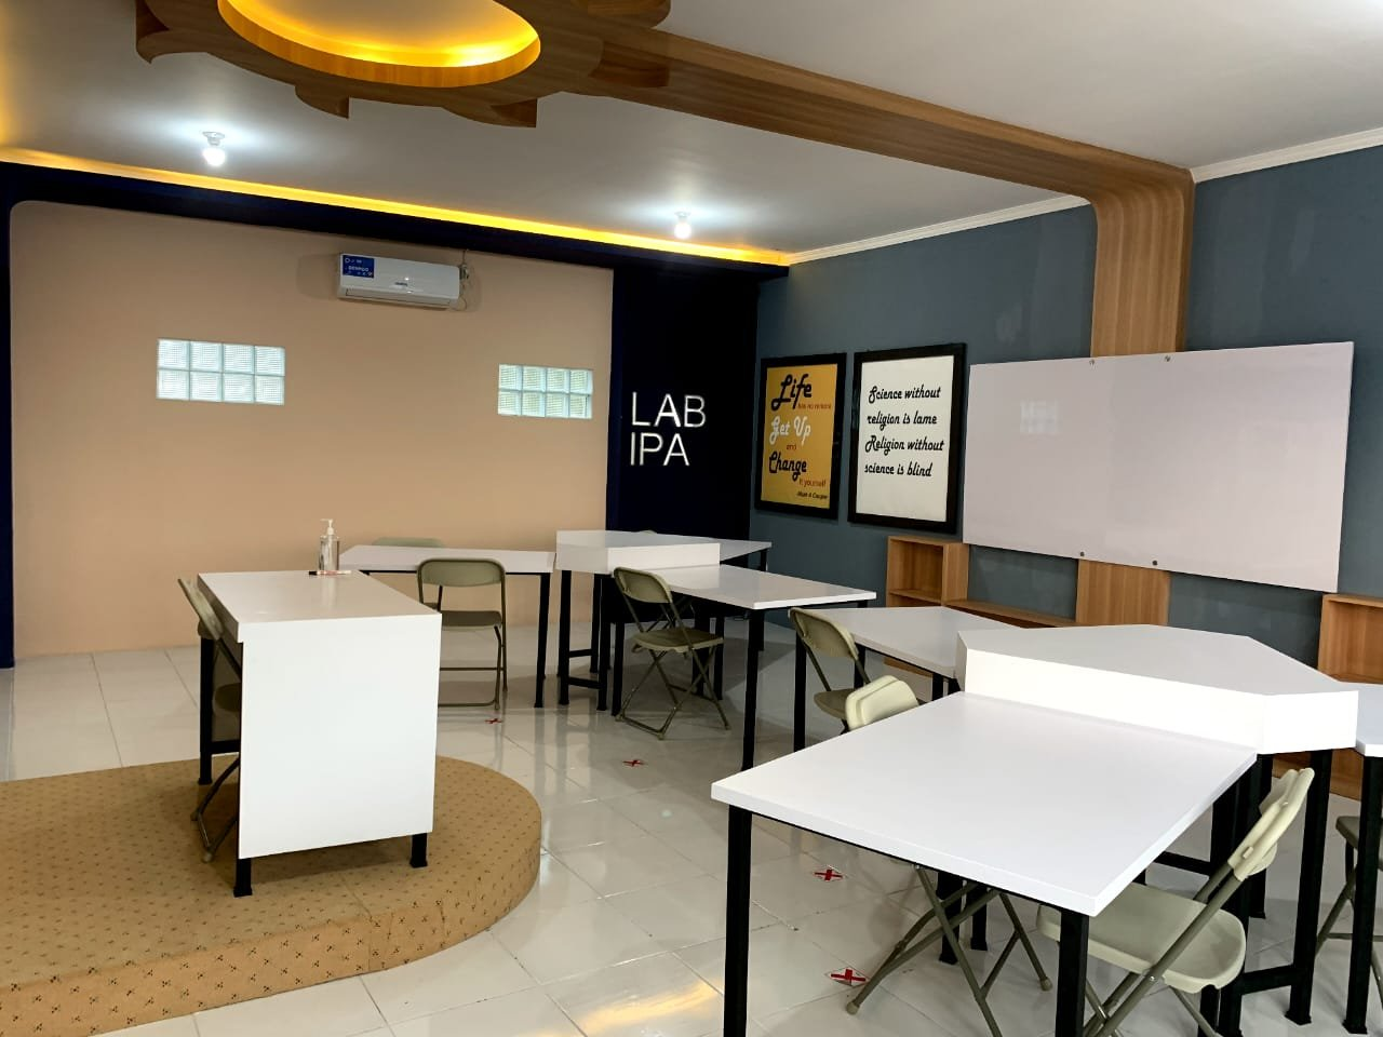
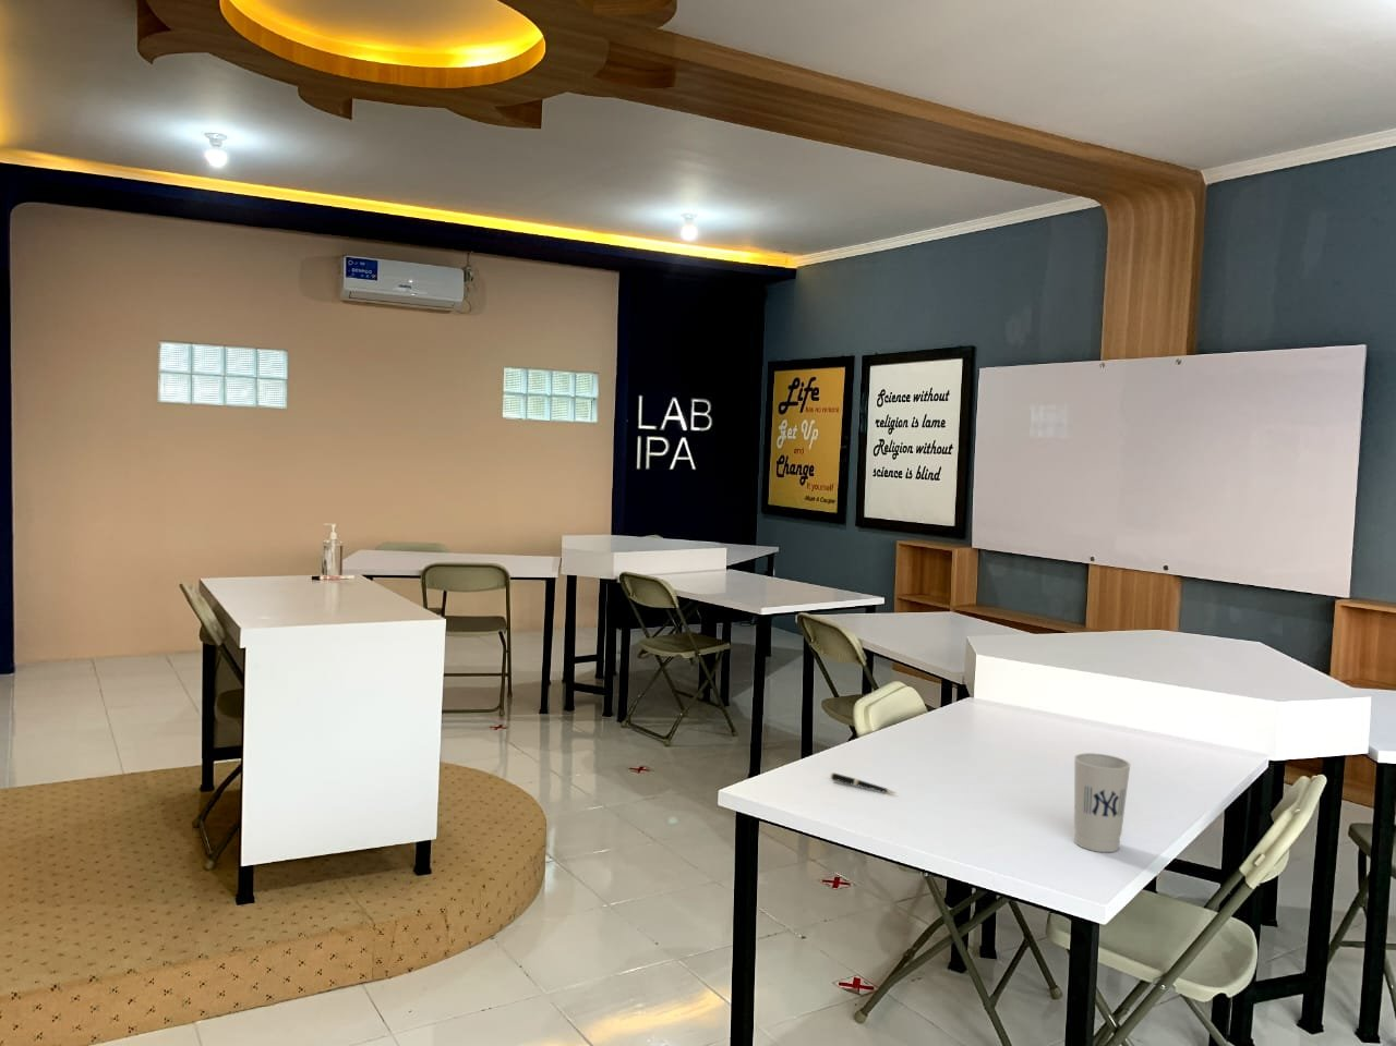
+ cup [1073,752,1132,853]
+ pen [829,771,897,794]
